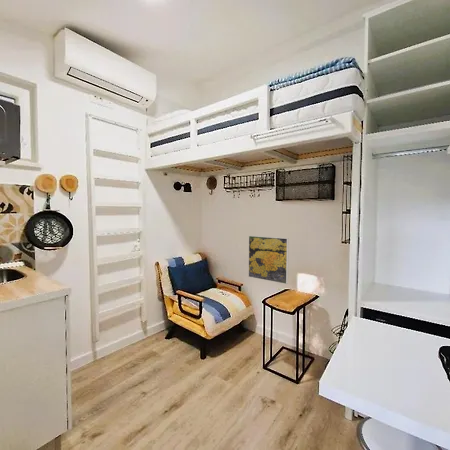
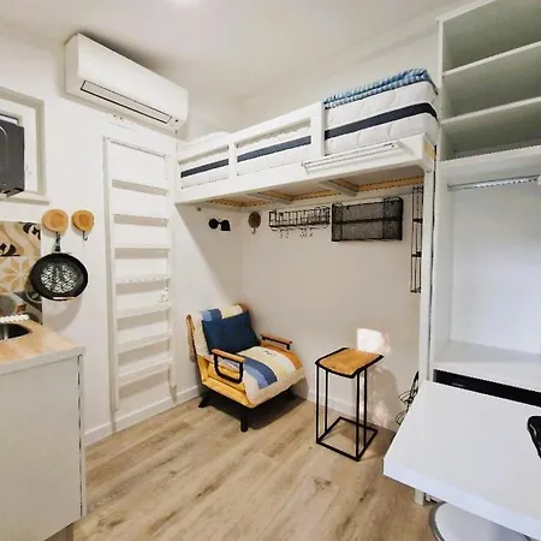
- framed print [247,235,290,285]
